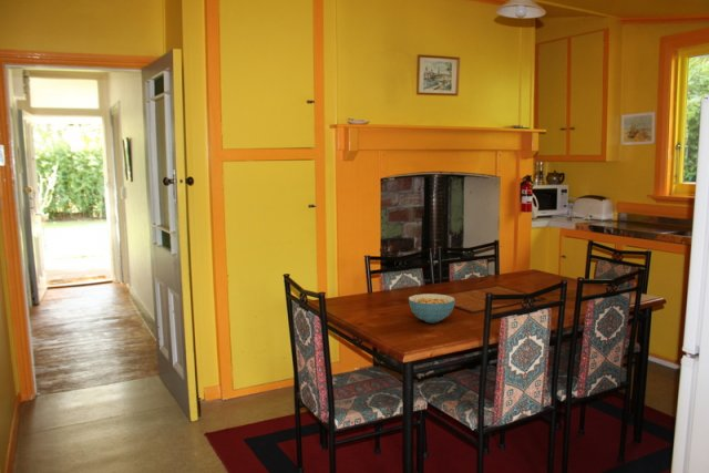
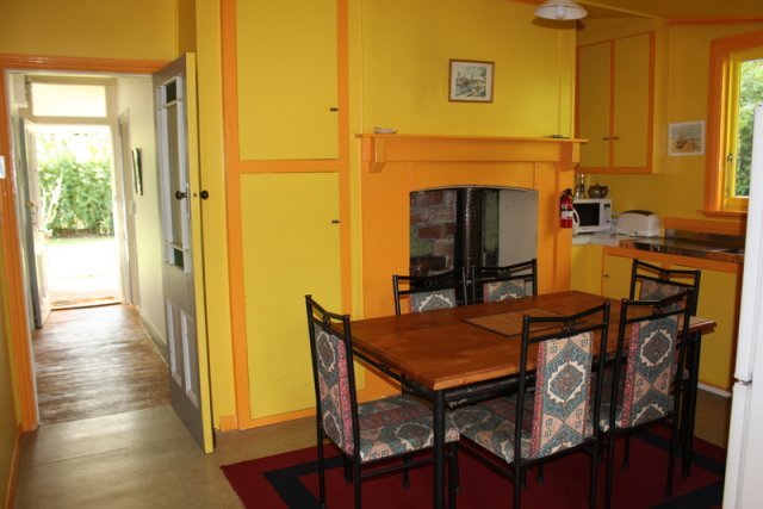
- cereal bowl [408,292,456,323]
